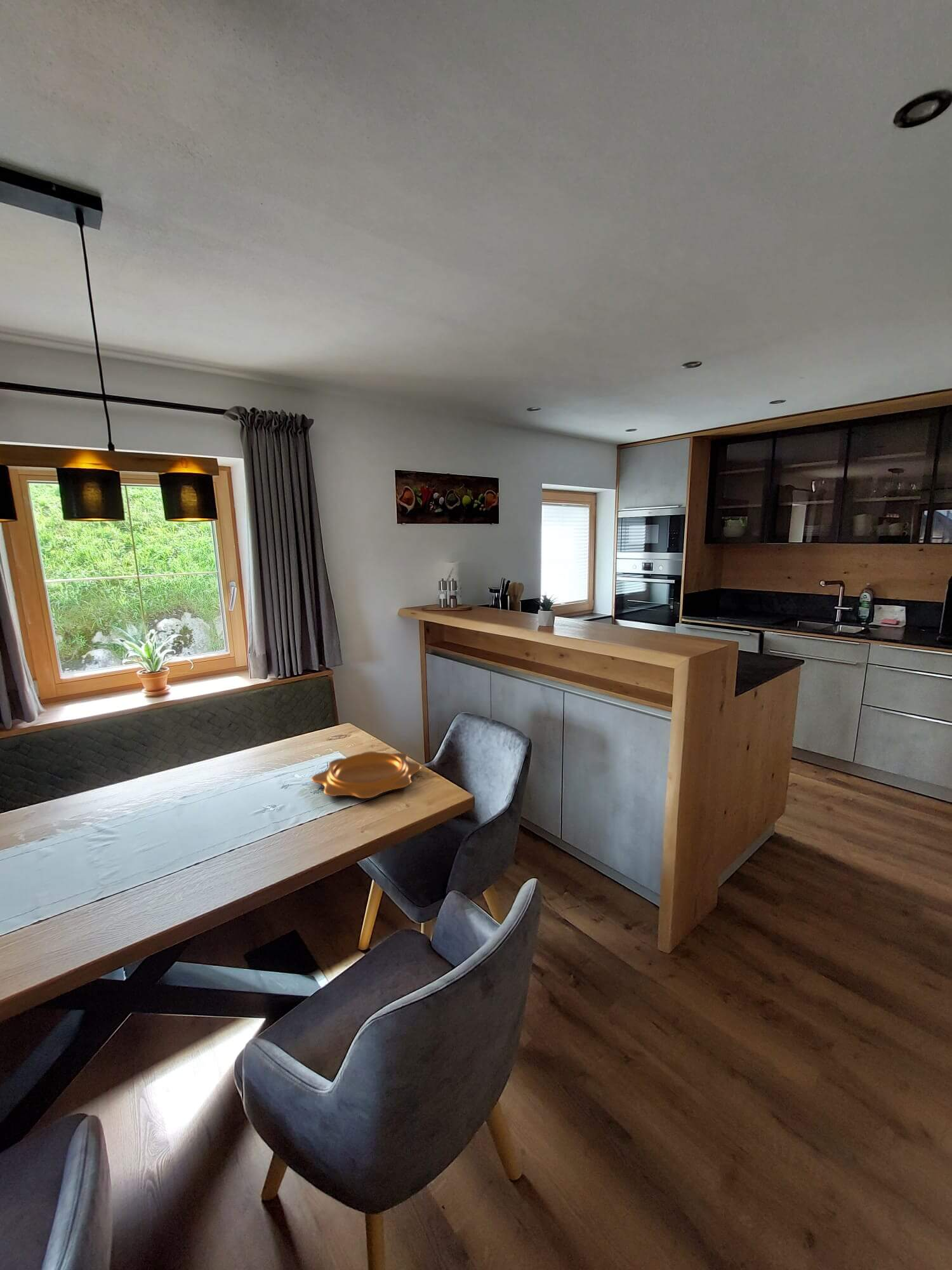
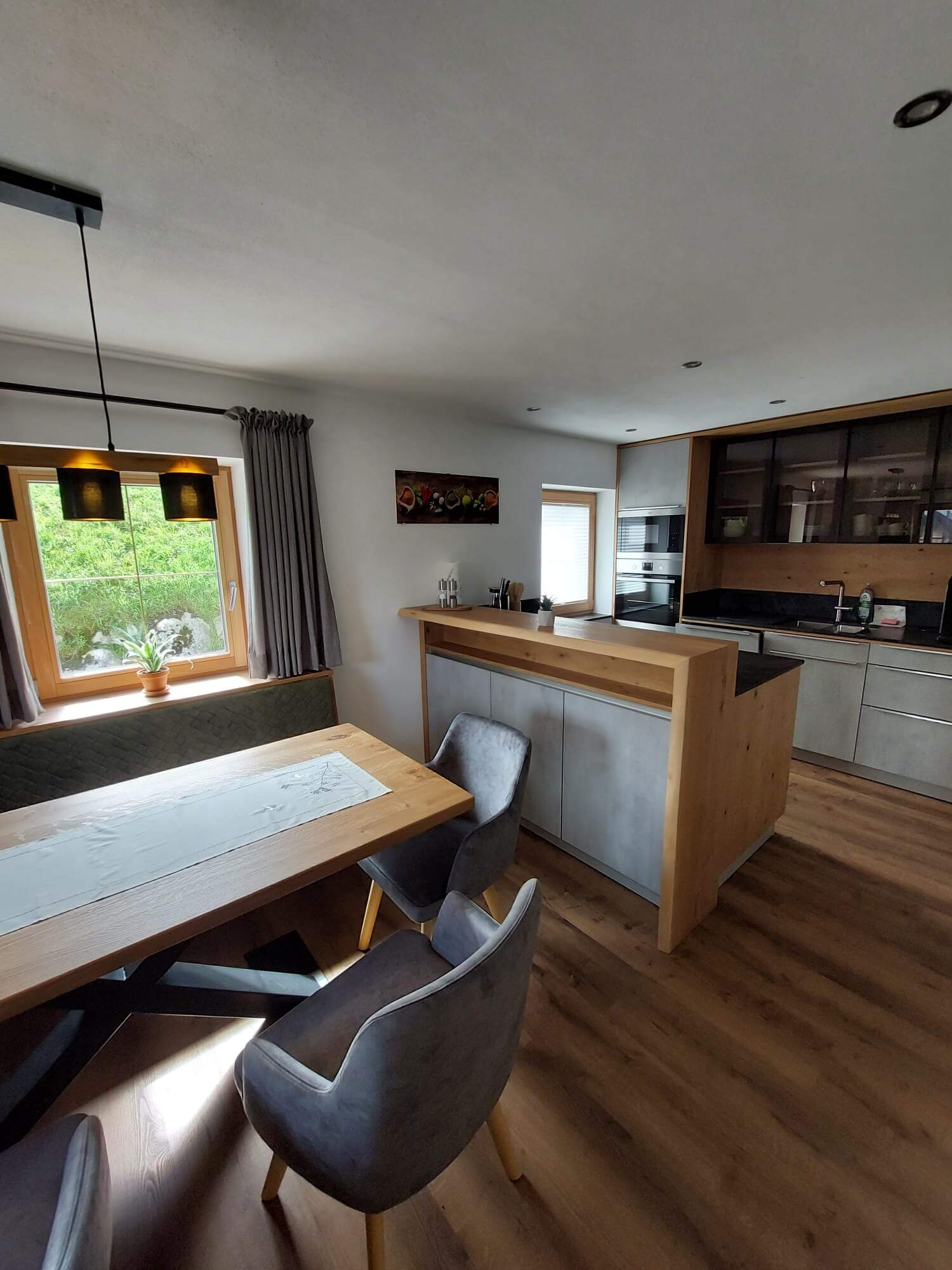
- decorative bowl [310,751,421,799]
